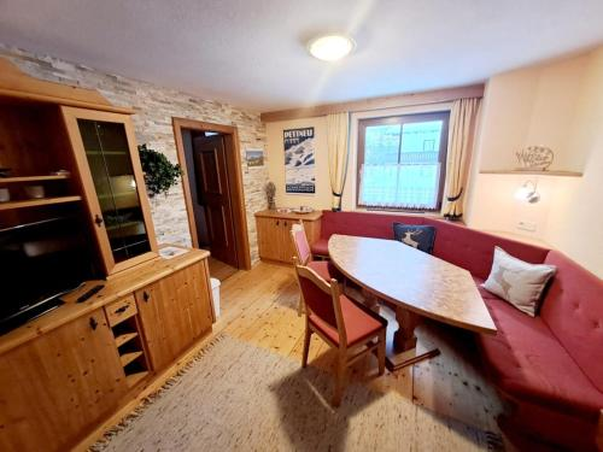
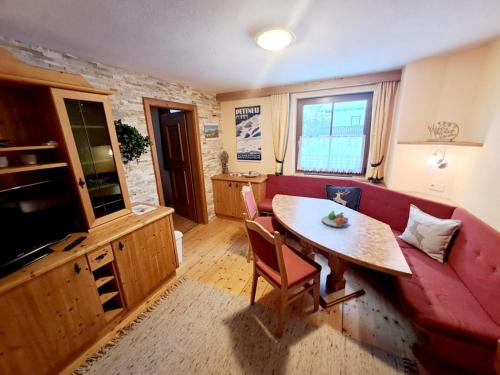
+ fruit bowl [321,210,349,228]
